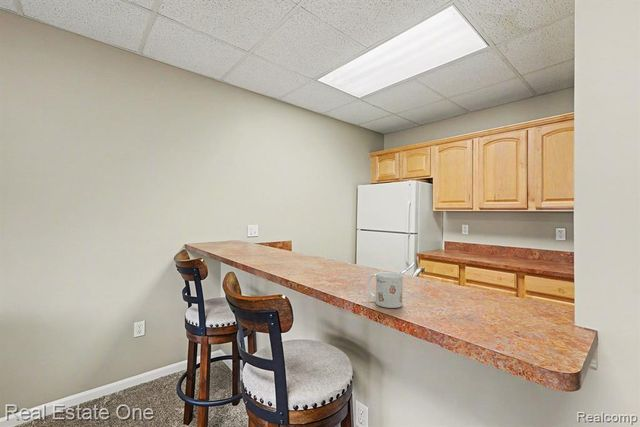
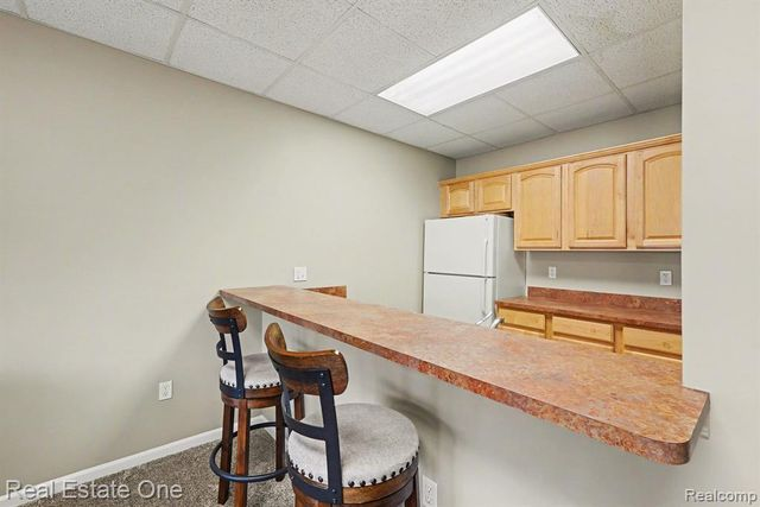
- mug [366,271,404,309]
